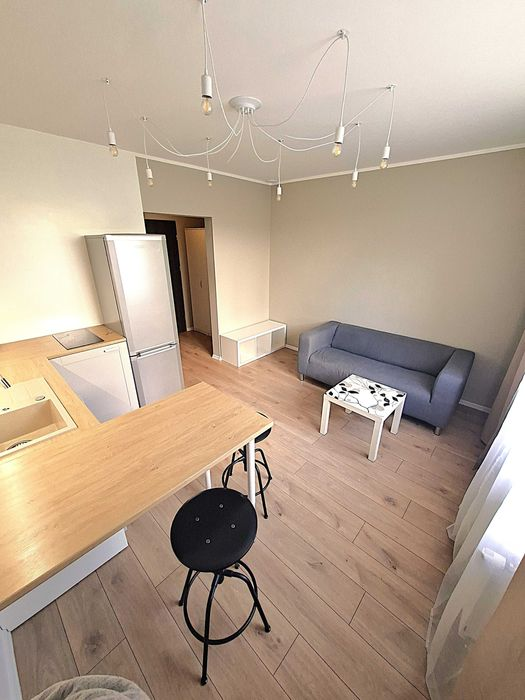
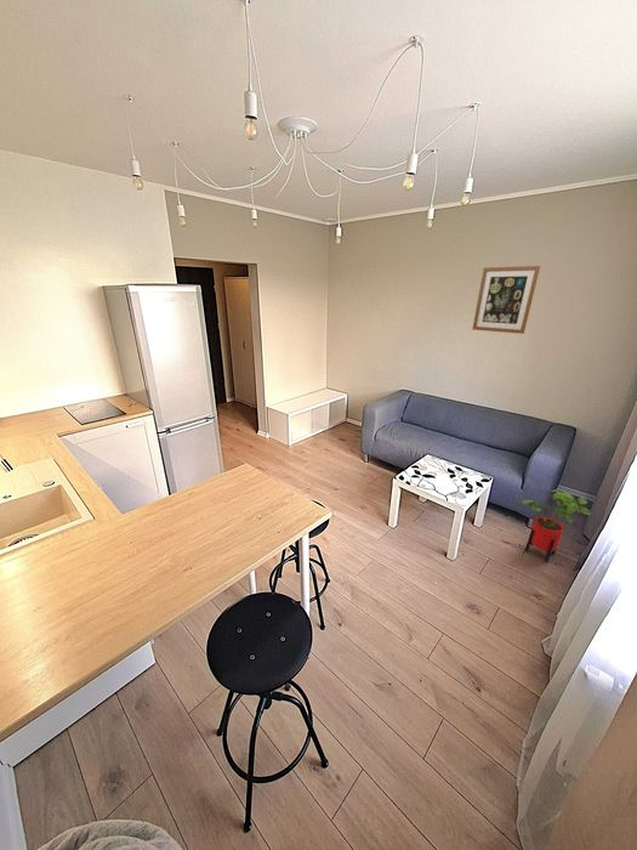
+ wall art [472,265,541,335]
+ house plant [522,488,592,563]
